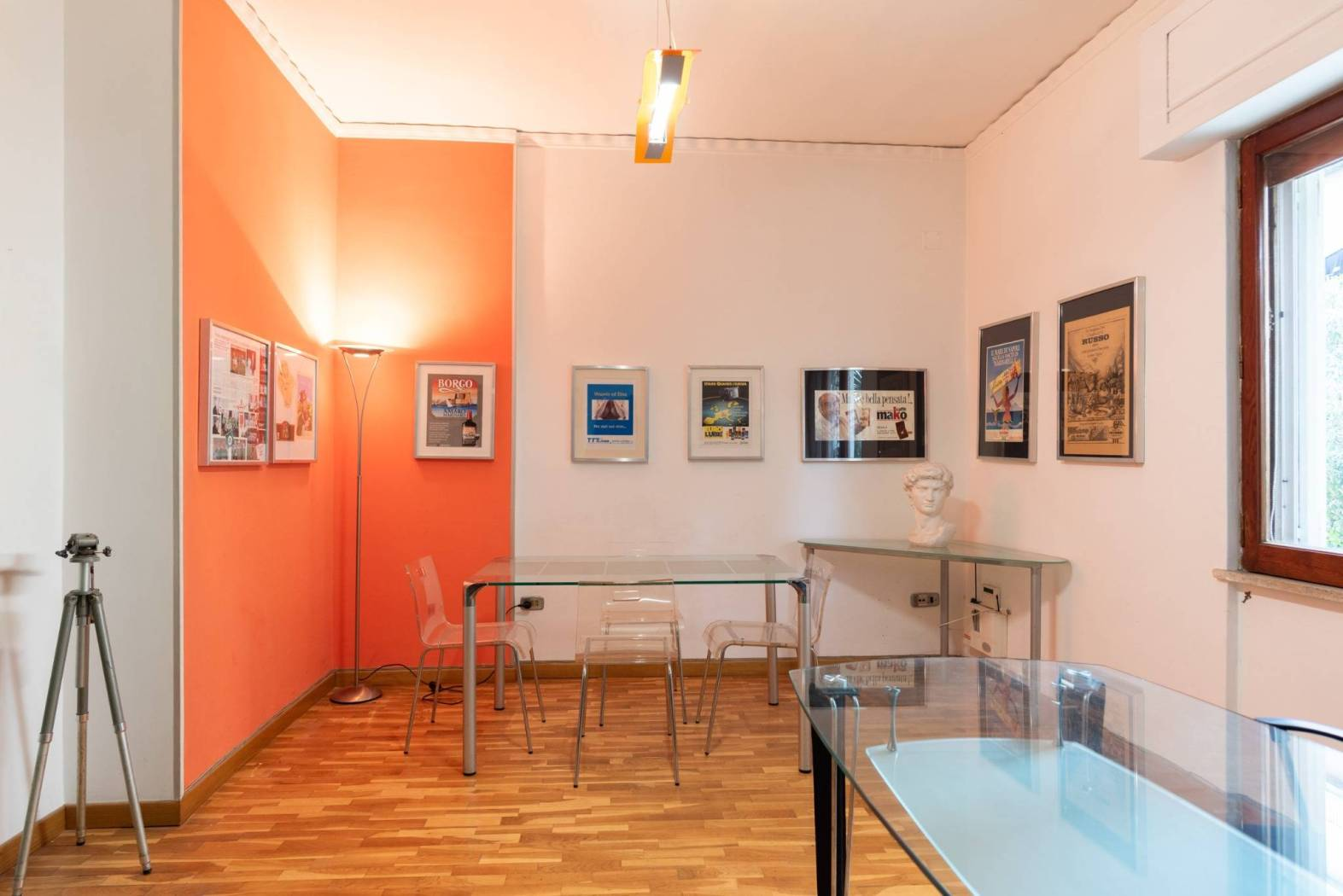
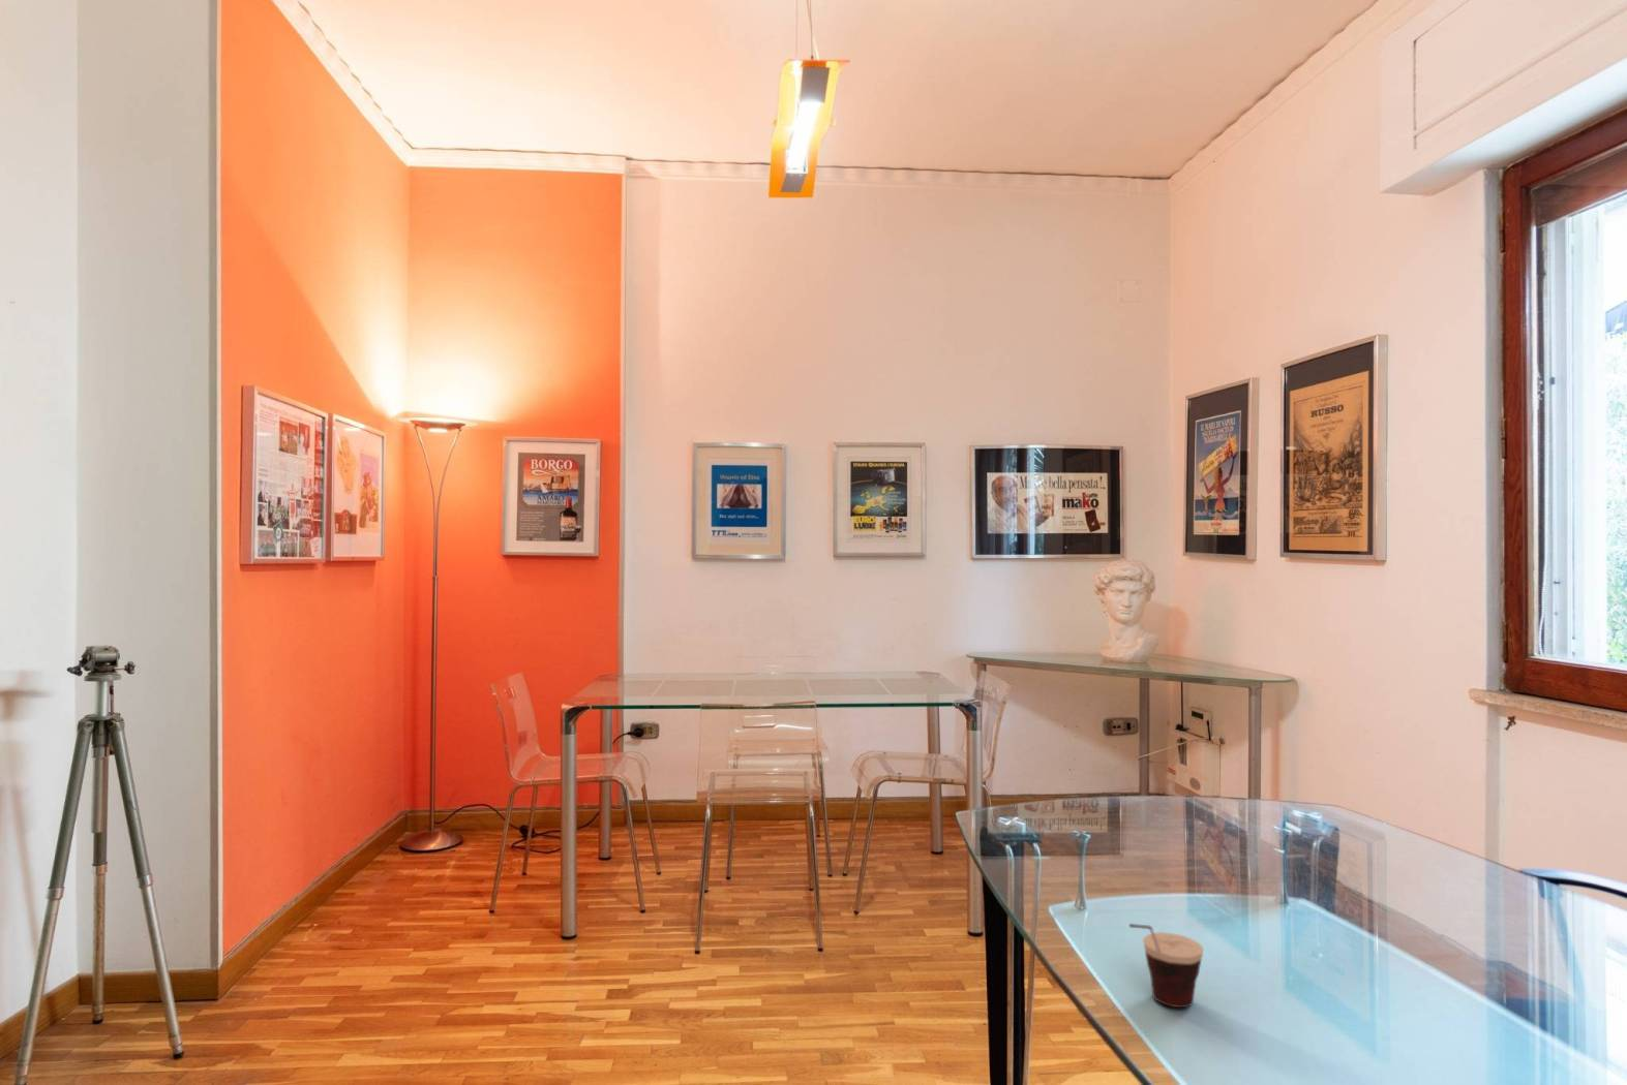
+ cup [1128,923,1205,1009]
